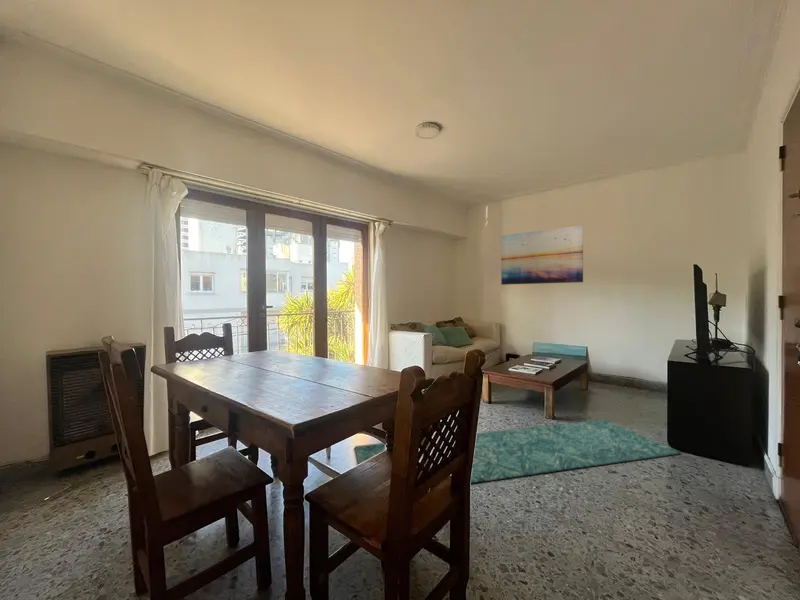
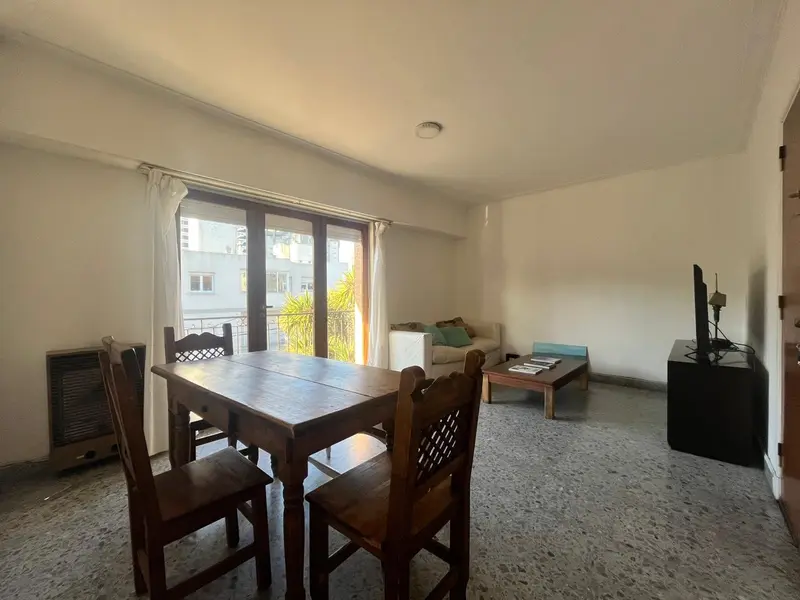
- rug [354,419,682,484]
- wall art [500,224,584,286]
